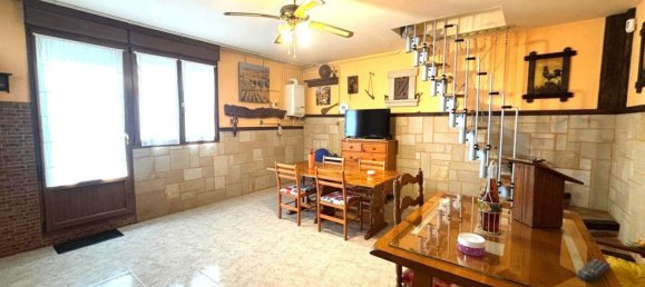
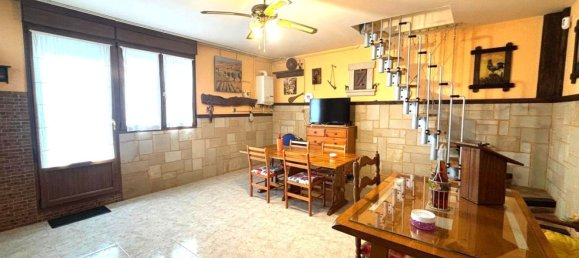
- remote control [576,258,612,284]
